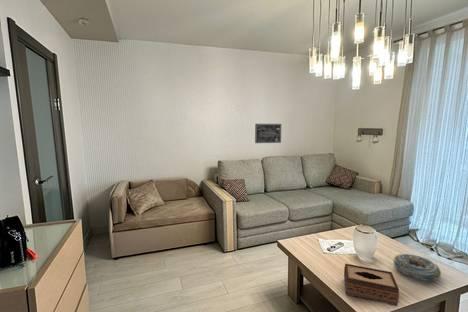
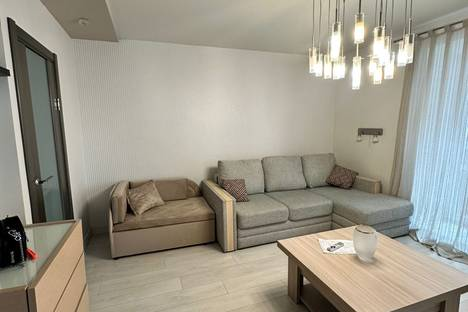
- tissue box [343,263,400,307]
- decorative bowl [392,253,442,282]
- wall art [254,123,282,144]
